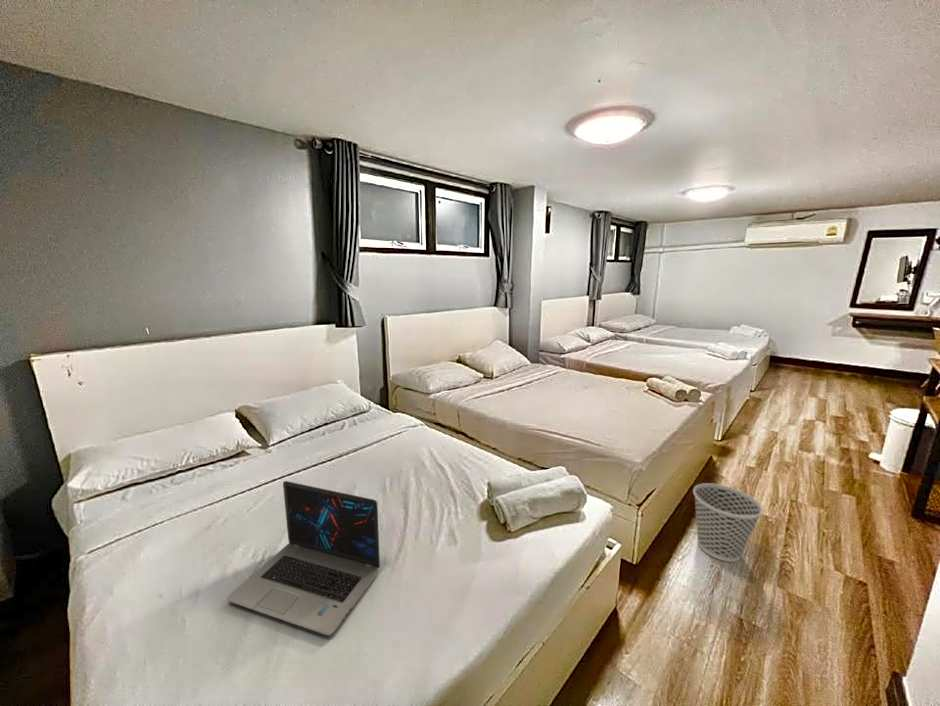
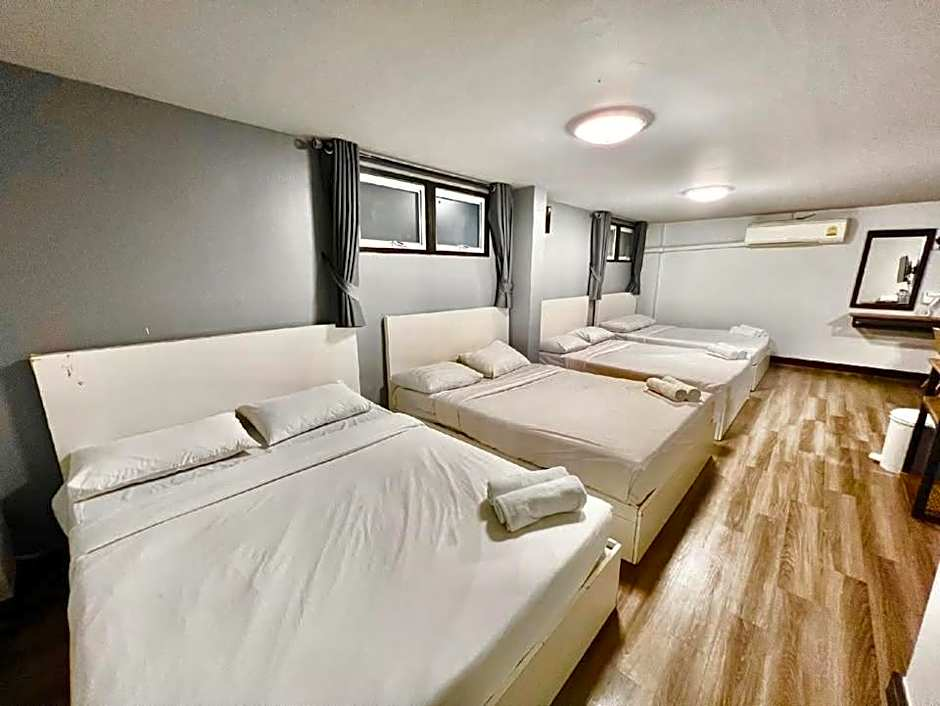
- wastebasket [692,482,764,563]
- laptop [226,480,381,637]
